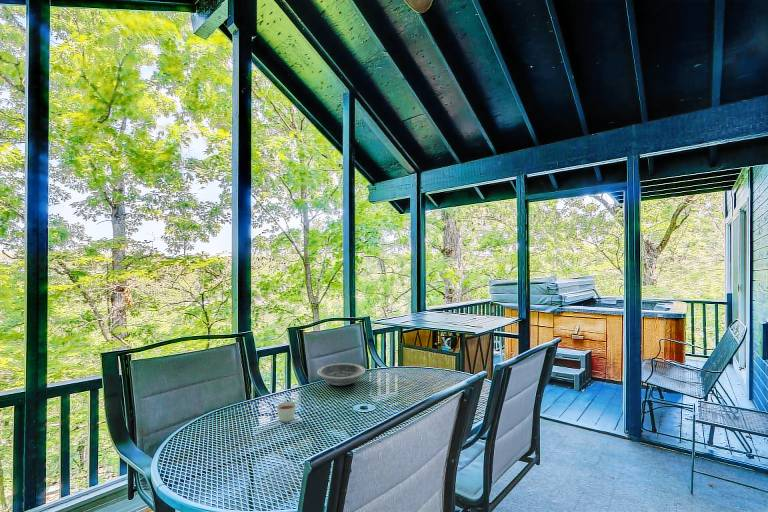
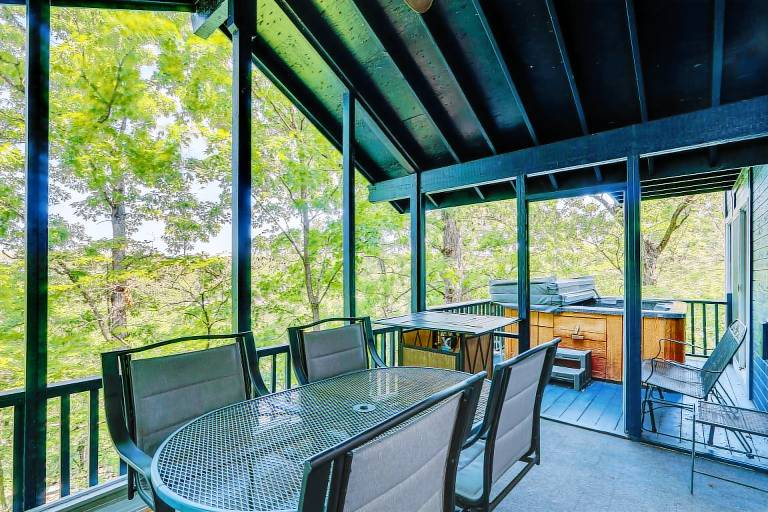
- bowl [316,362,366,387]
- candle [276,401,297,423]
